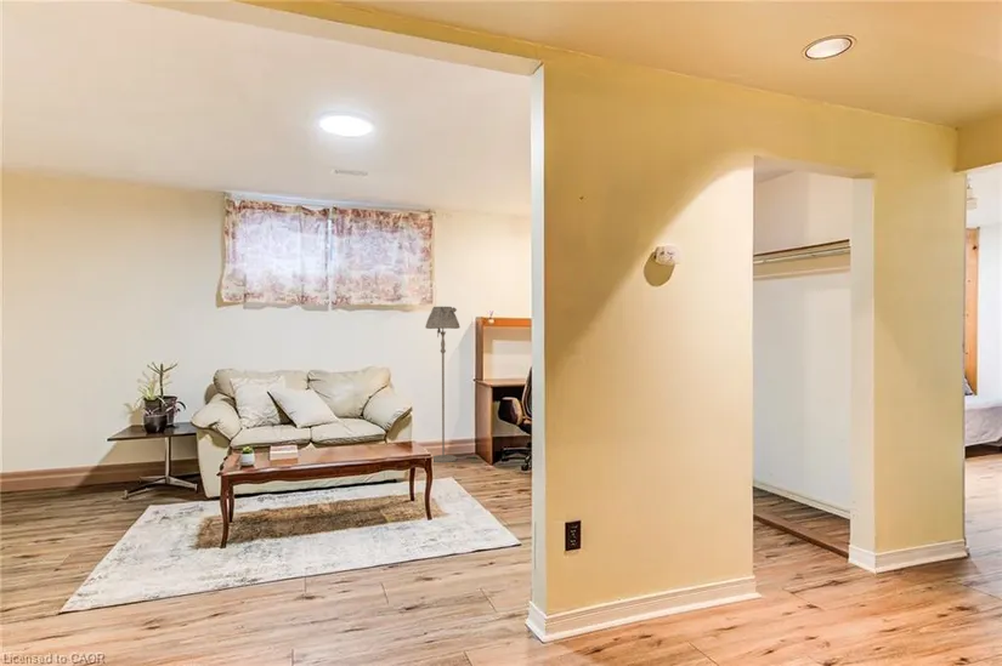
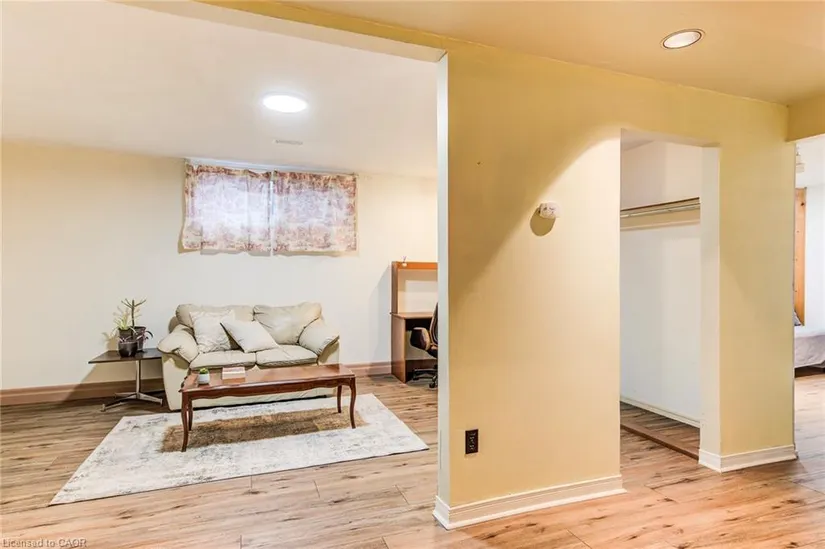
- floor lamp [424,306,462,463]
